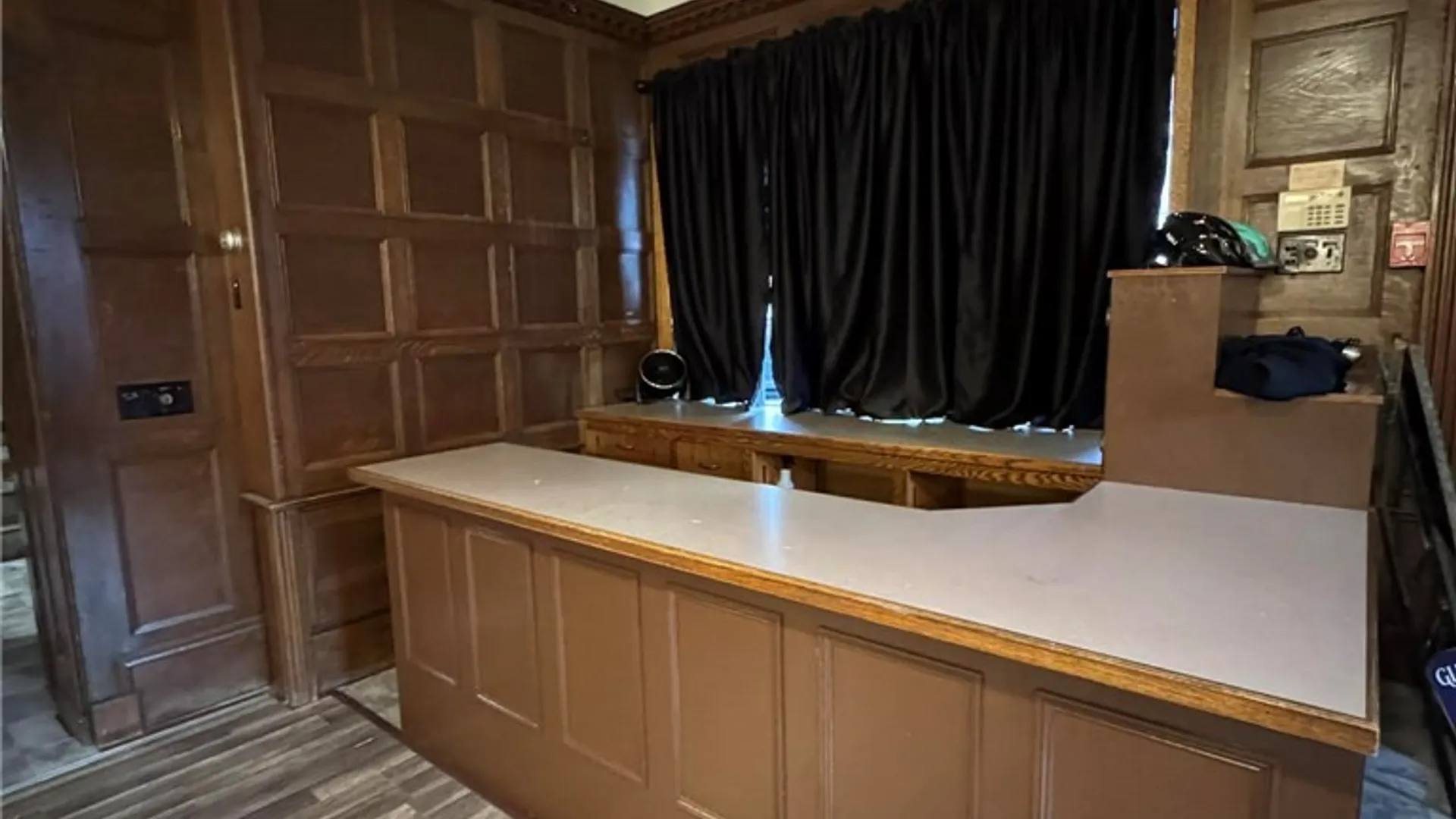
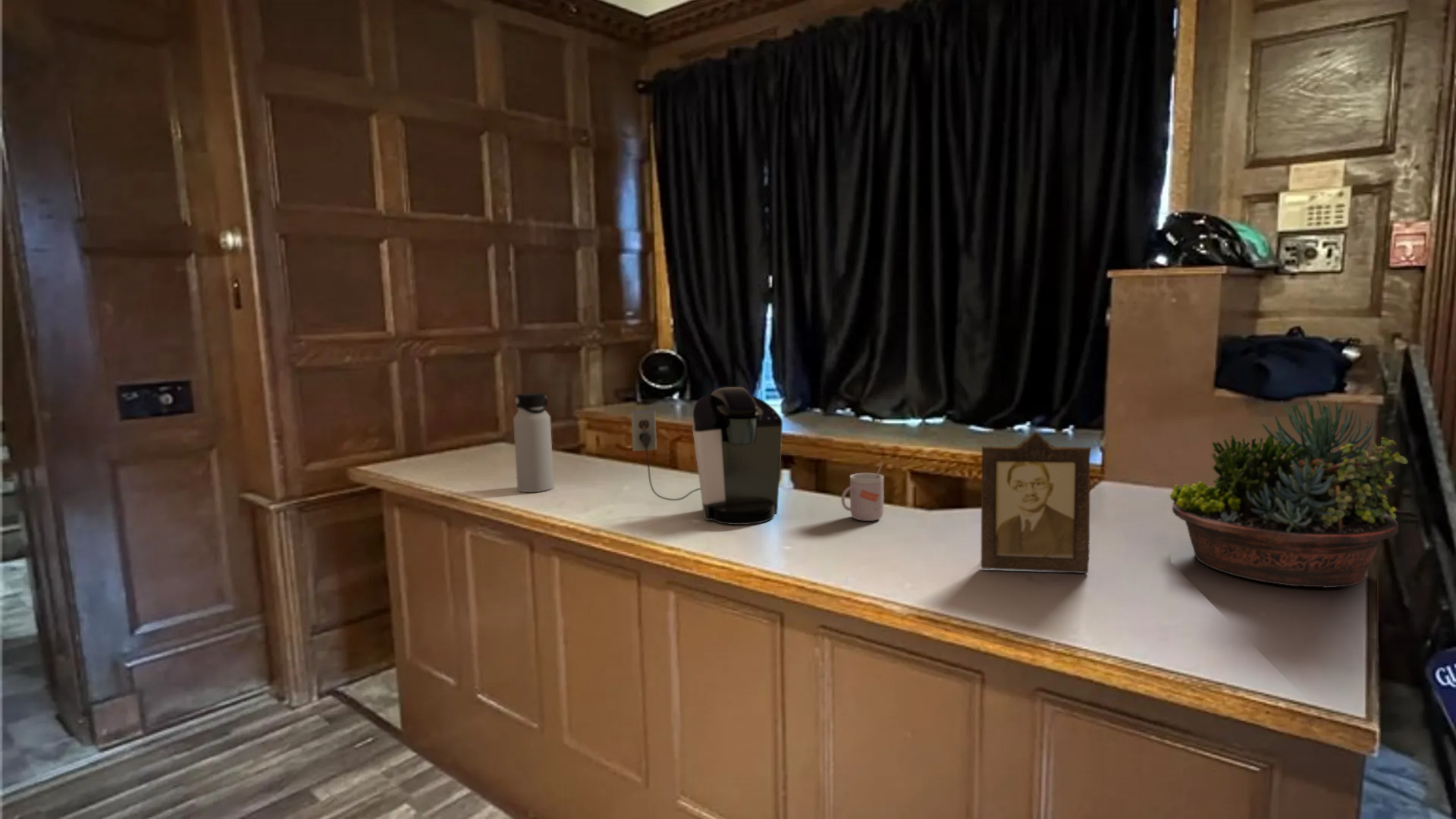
+ succulent planter [1169,398,1408,588]
+ mug [840,462,885,522]
+ water bottle [513,392,554,493]
+ photo frame [980,431,1092,573]
+ coffee maker [630,386,783,526]
